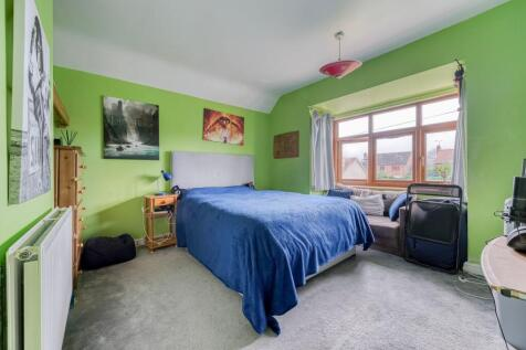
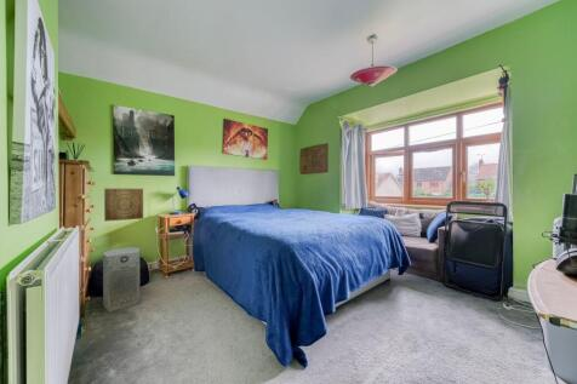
+ wall art [103,188,144,223]
+ fan [102,246,142,313]
